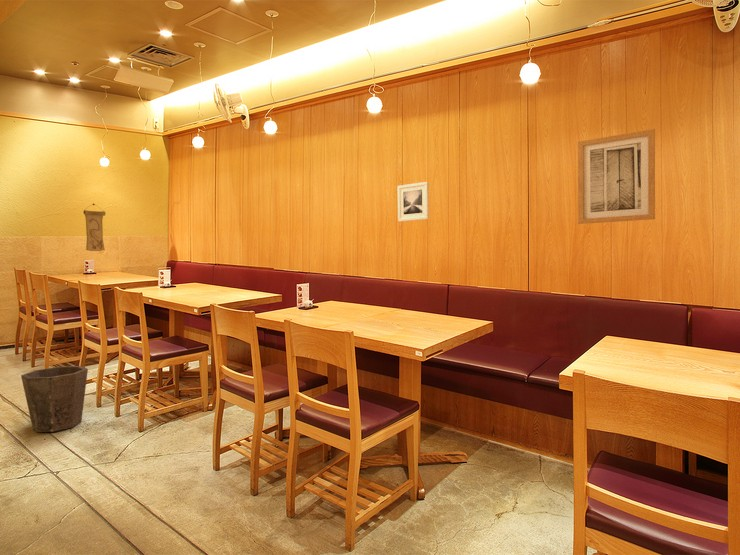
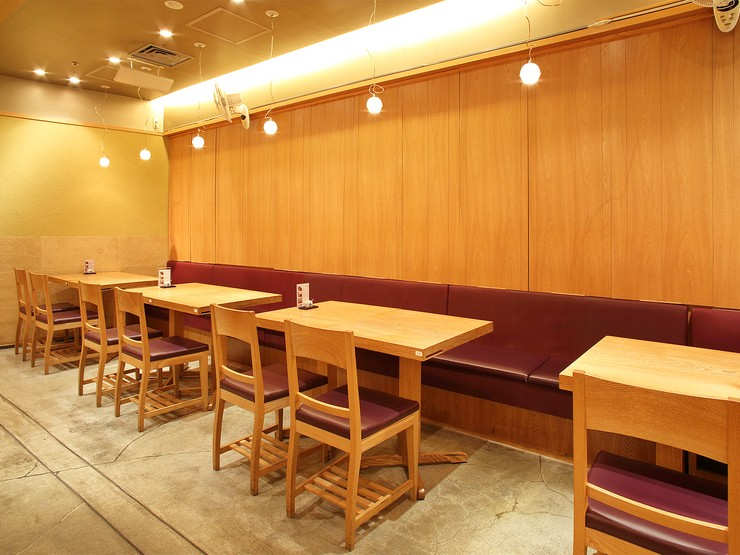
- wall scroll [82,203,106,252]
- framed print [397,181,430,223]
- waste bin [20,365,89,433]
- wall art [577,128,656,225]
